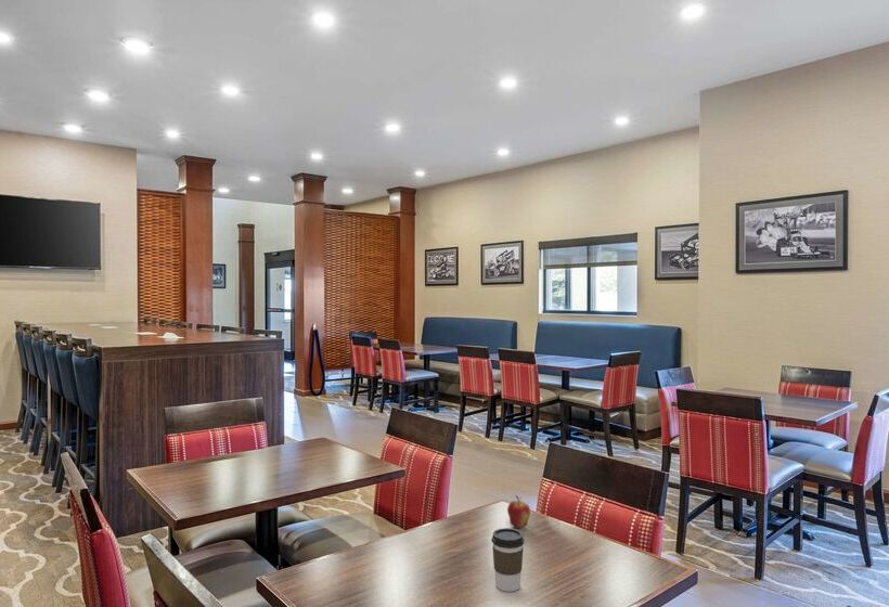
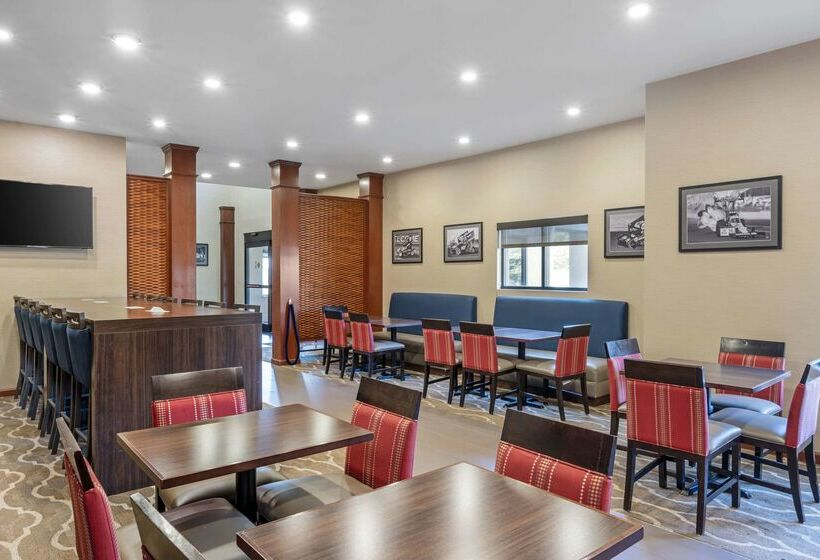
- fruit [506,494,531,529]
- coffee cup [490,527,526,593]
